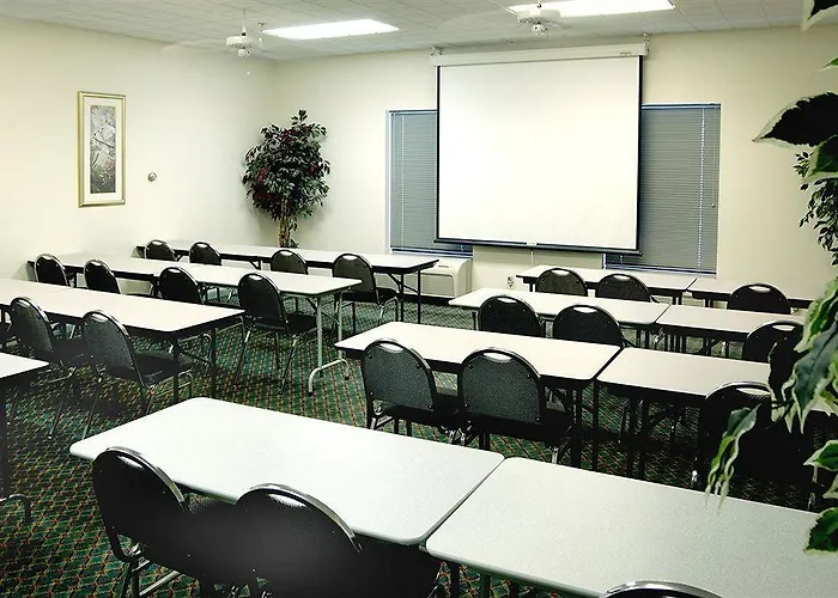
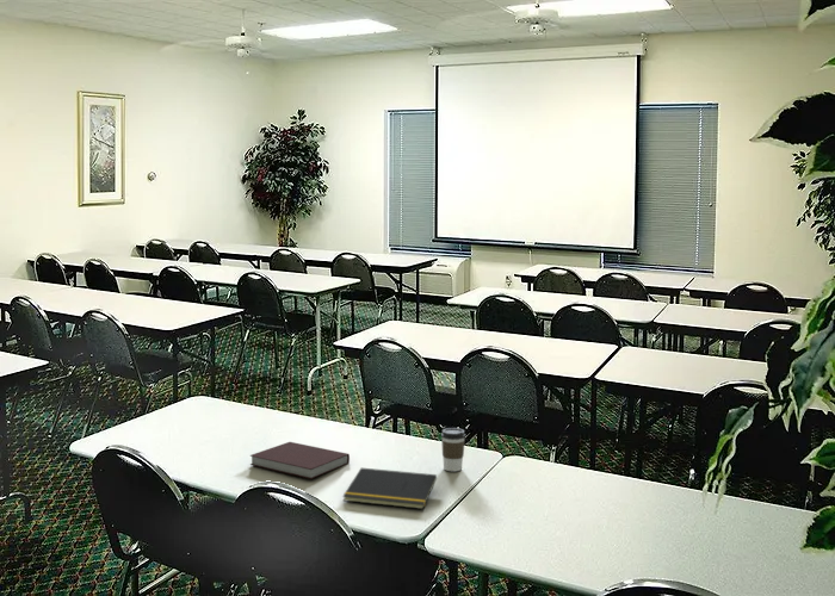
+ notebook [249,441,351,480]
+ coffee cup [440,427,466,472]
+ notepad [341,467,438,510]
